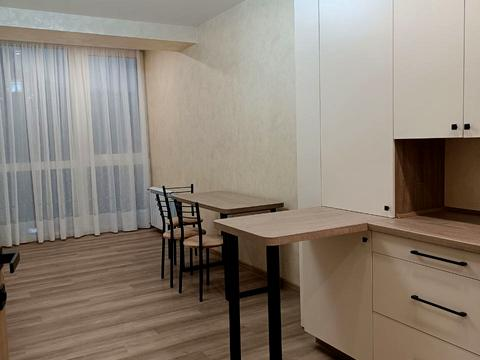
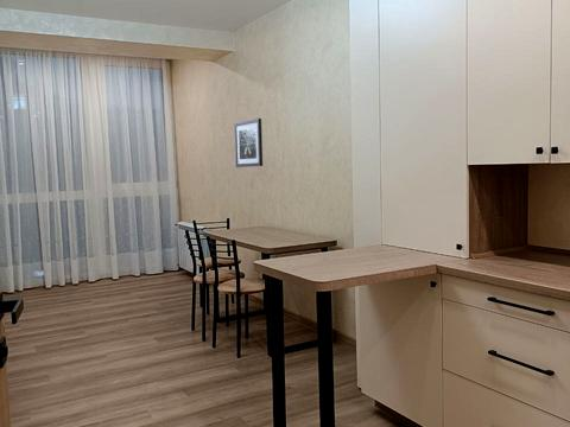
+ wall art [234,117,264,168]
